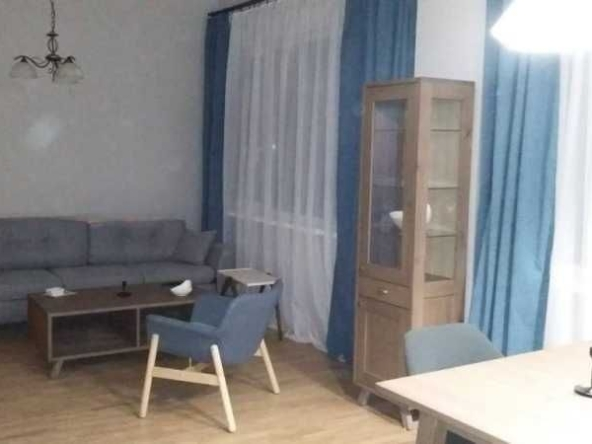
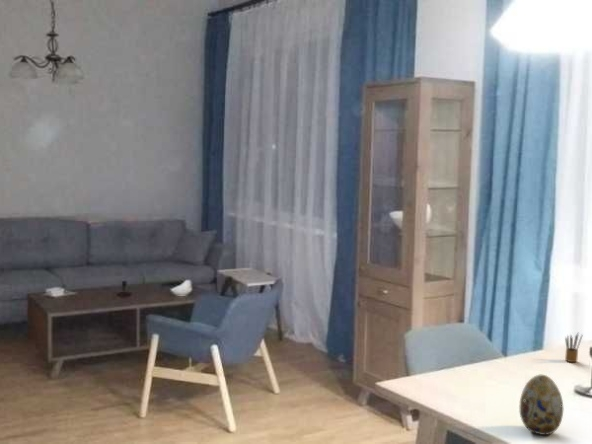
+ pencil box [564,332,584,363]
+ decorative egg [518,374,564,436]
